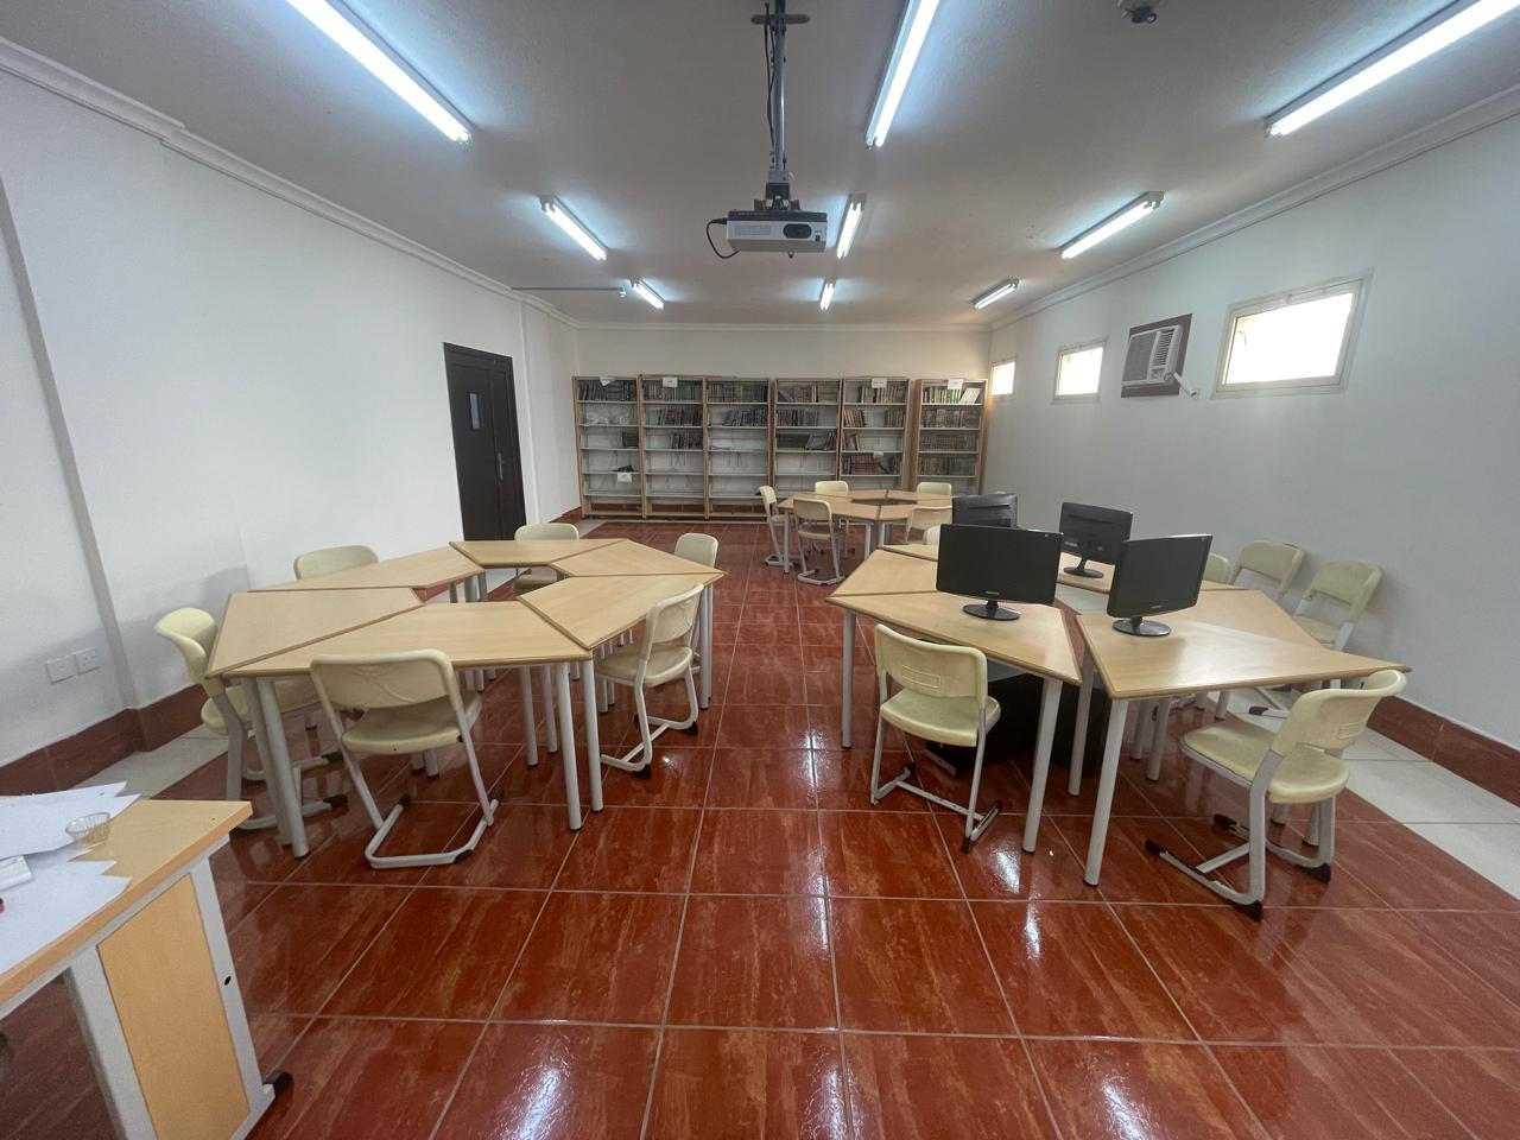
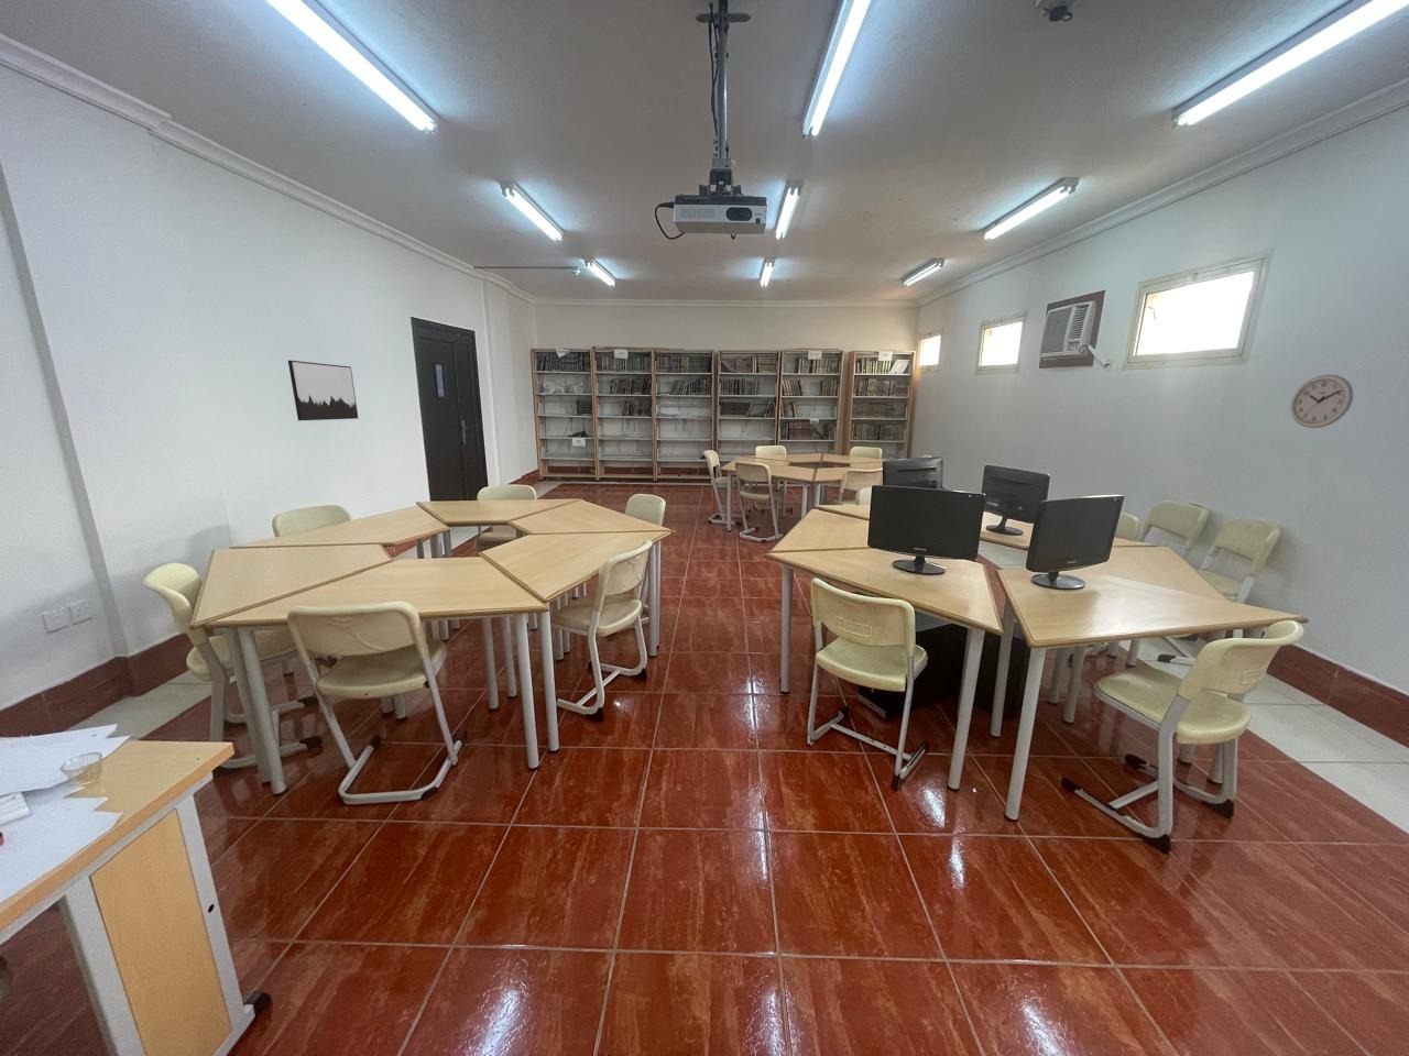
+ wall clock [1289,373,1355,429]
+ wall art [287,359,358,422]
